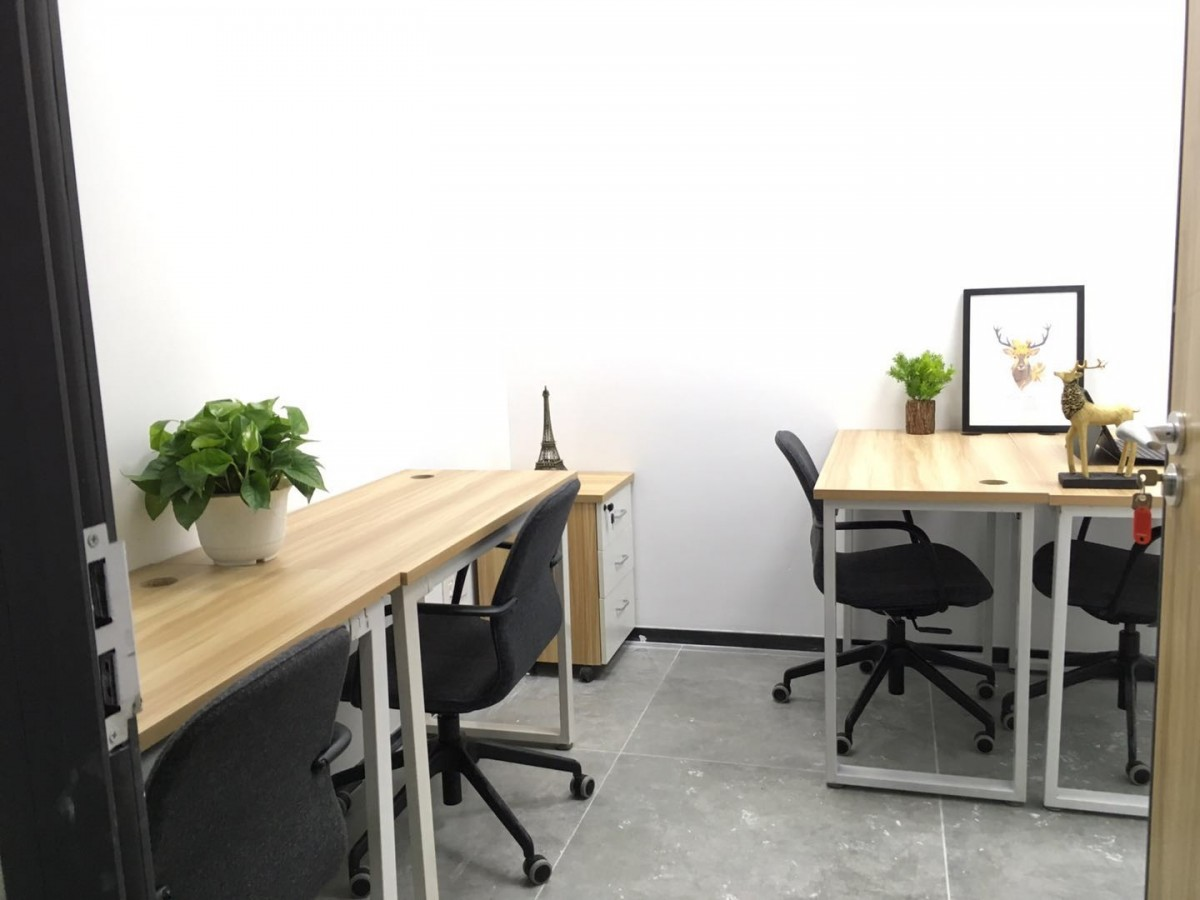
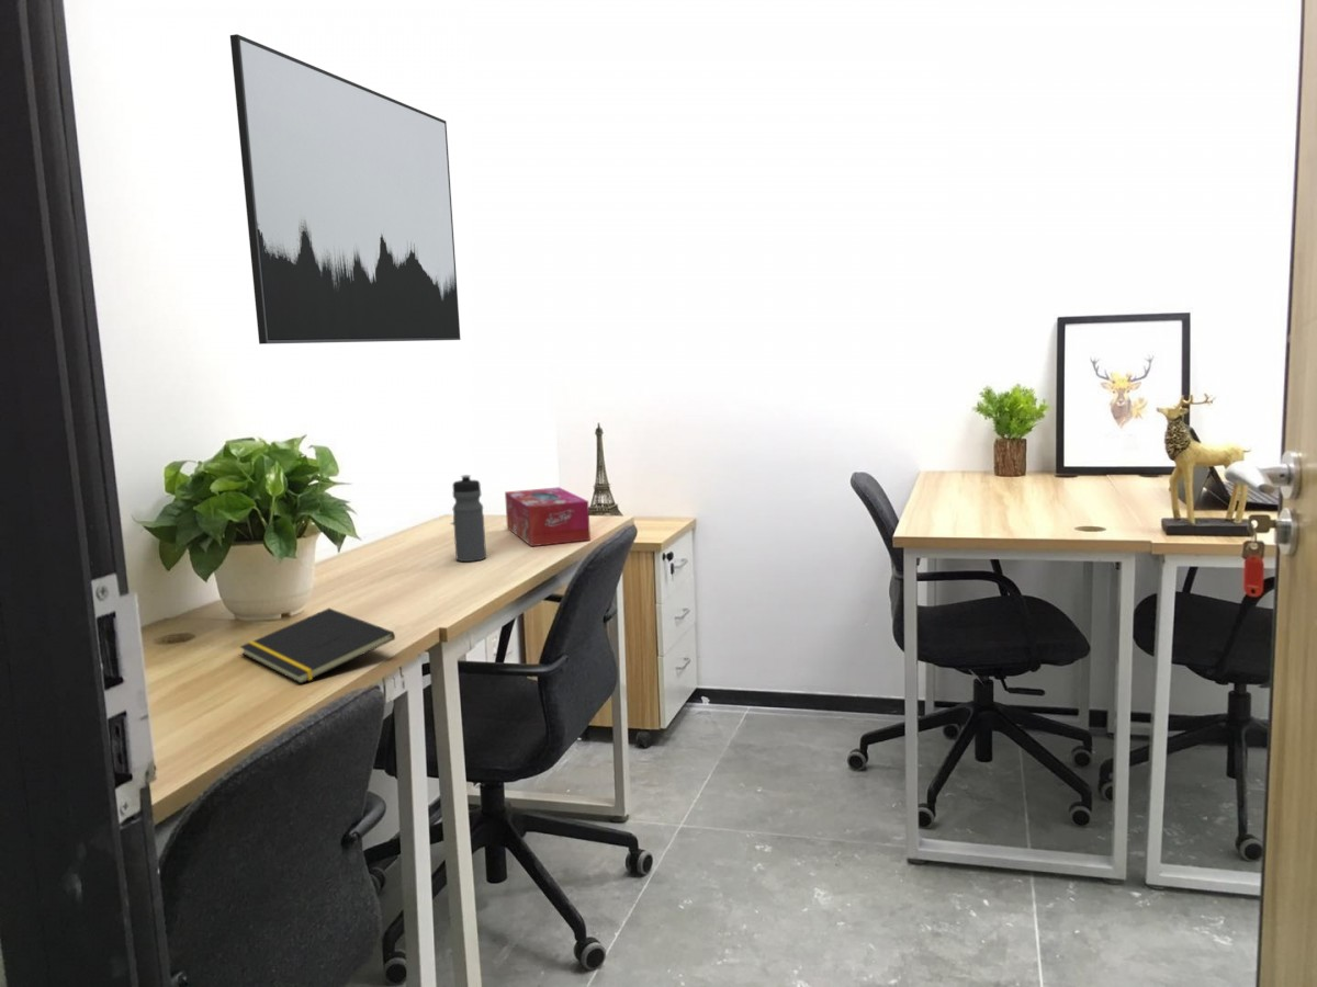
+ wall art [229,33,462,345]
+ notepad [239,608,396,684]
+ water bottle [451,474,487,563]
+ tissue box [504,486,592,547]
